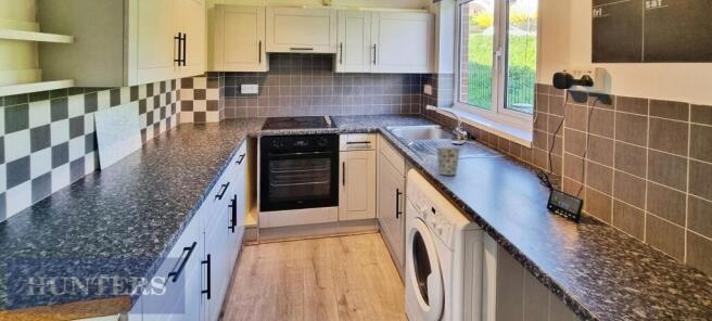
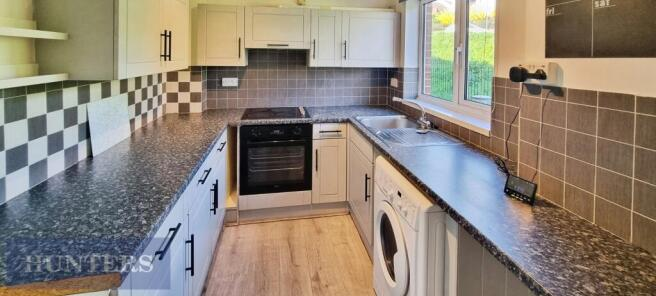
- cup [435,146,461,176]
